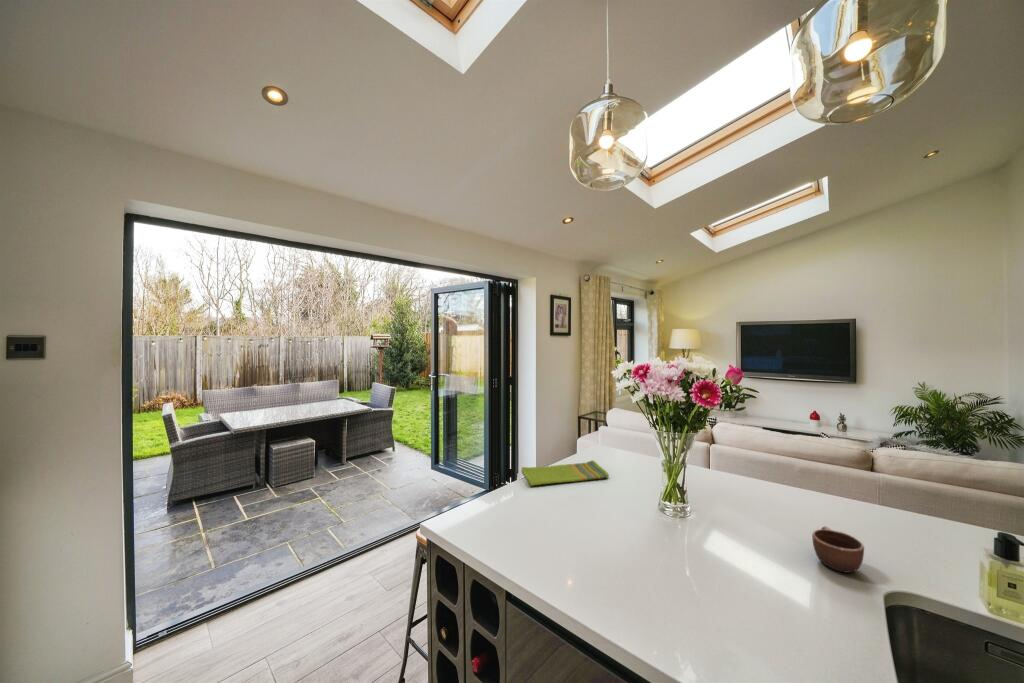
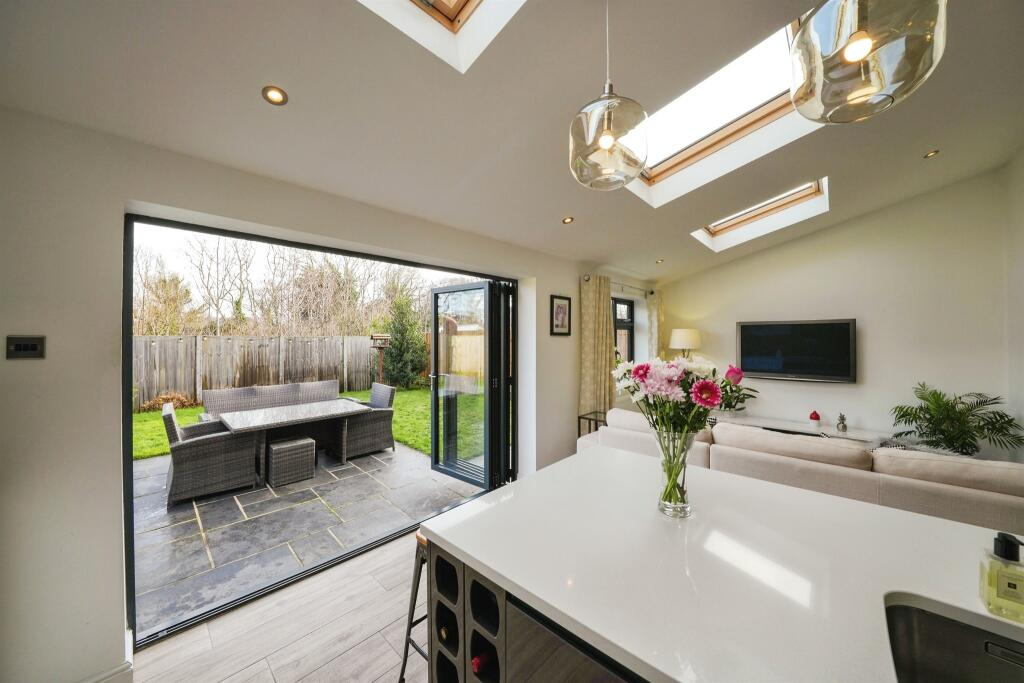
- mug [811,525,865,574]
- dish towel [521,459,610,487]
